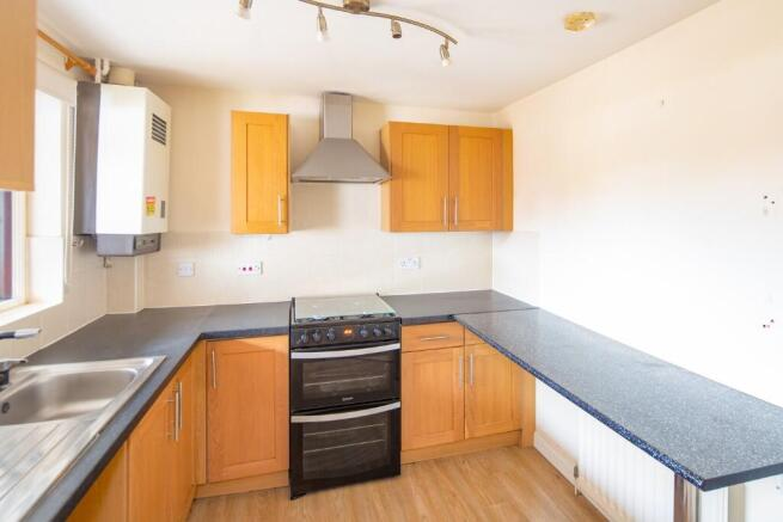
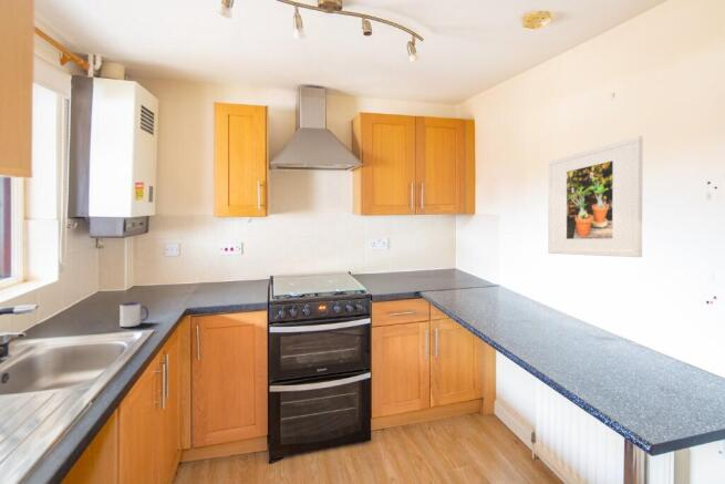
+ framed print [547,135,644,258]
+ mug [120,301,149,328]
